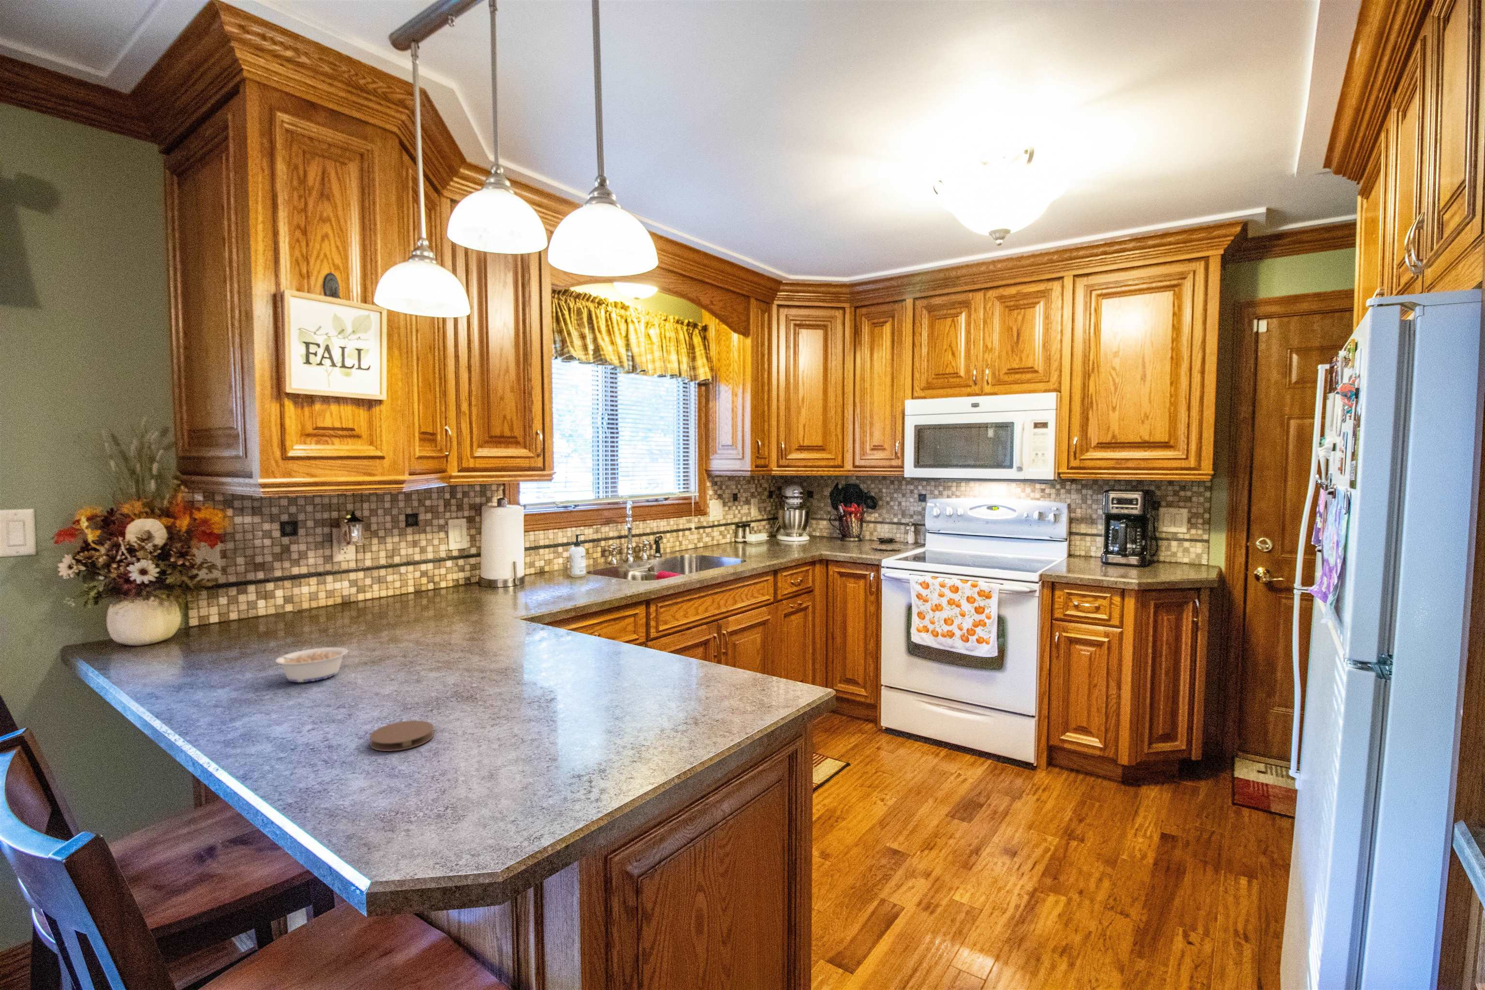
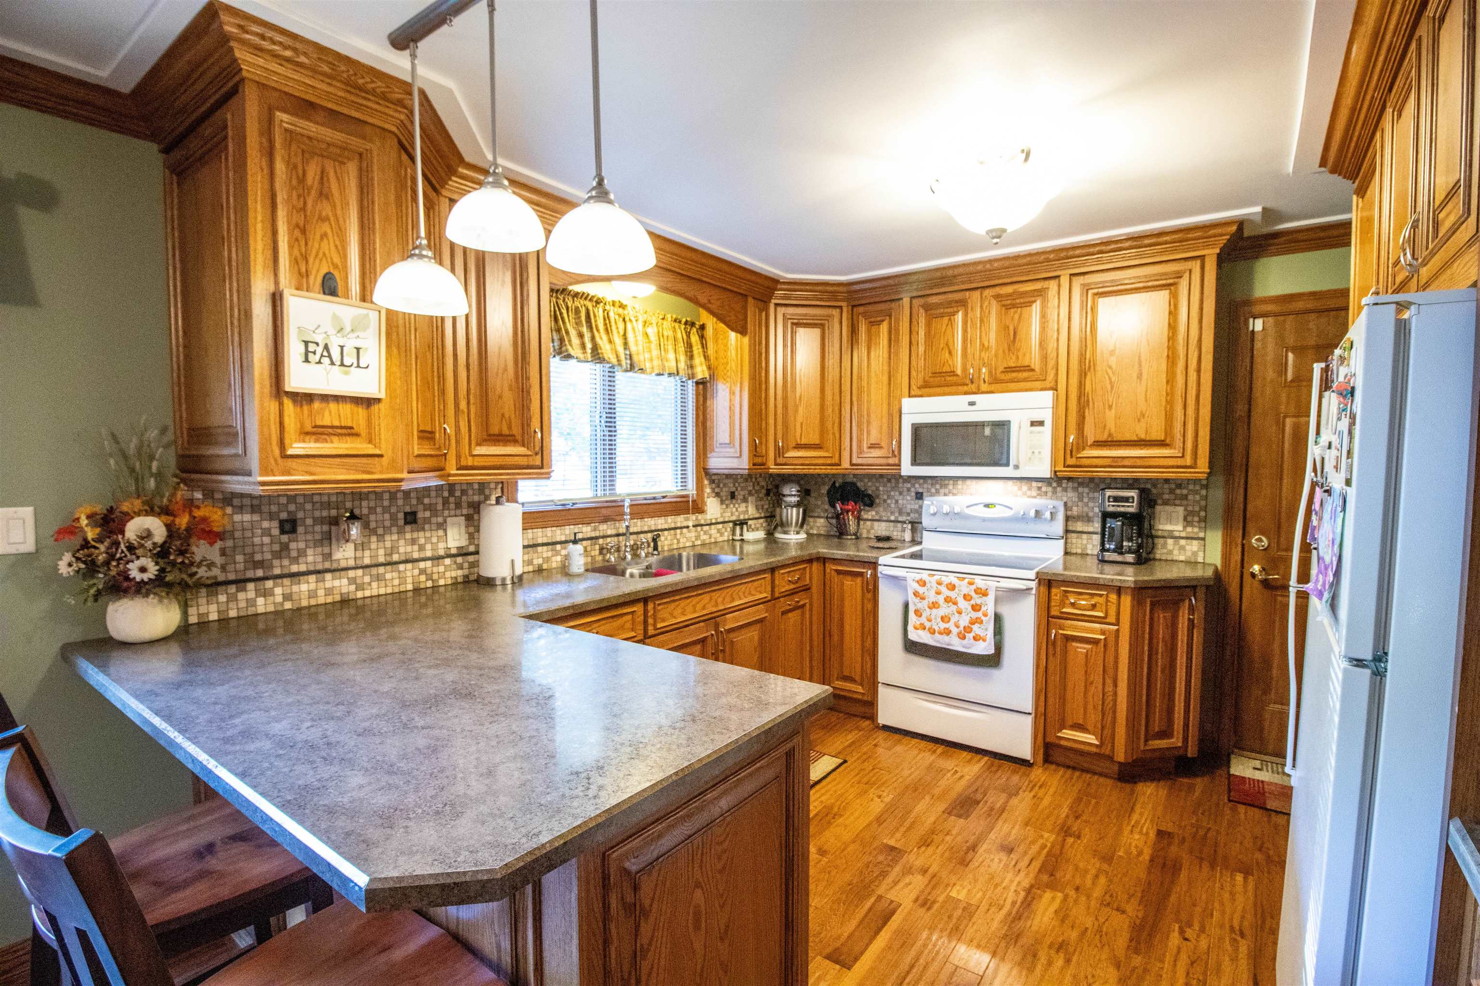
- legume [263,646,349,683]
- coaster [369,719,434,751]
